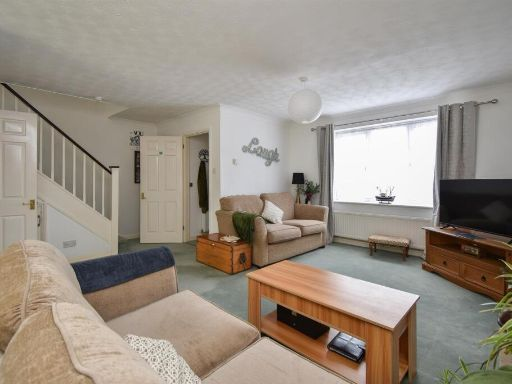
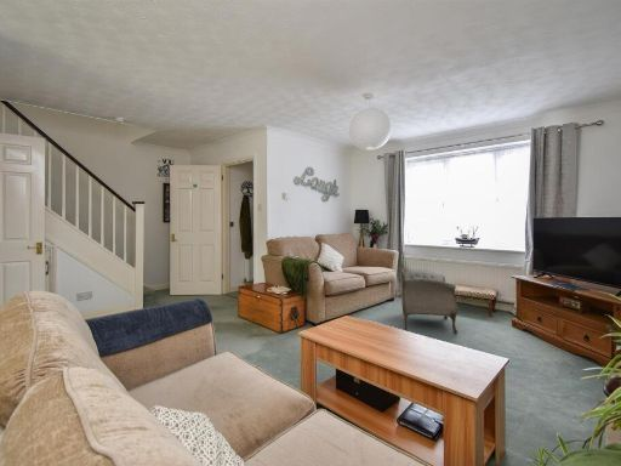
+ armchair [399,252,458,335]
